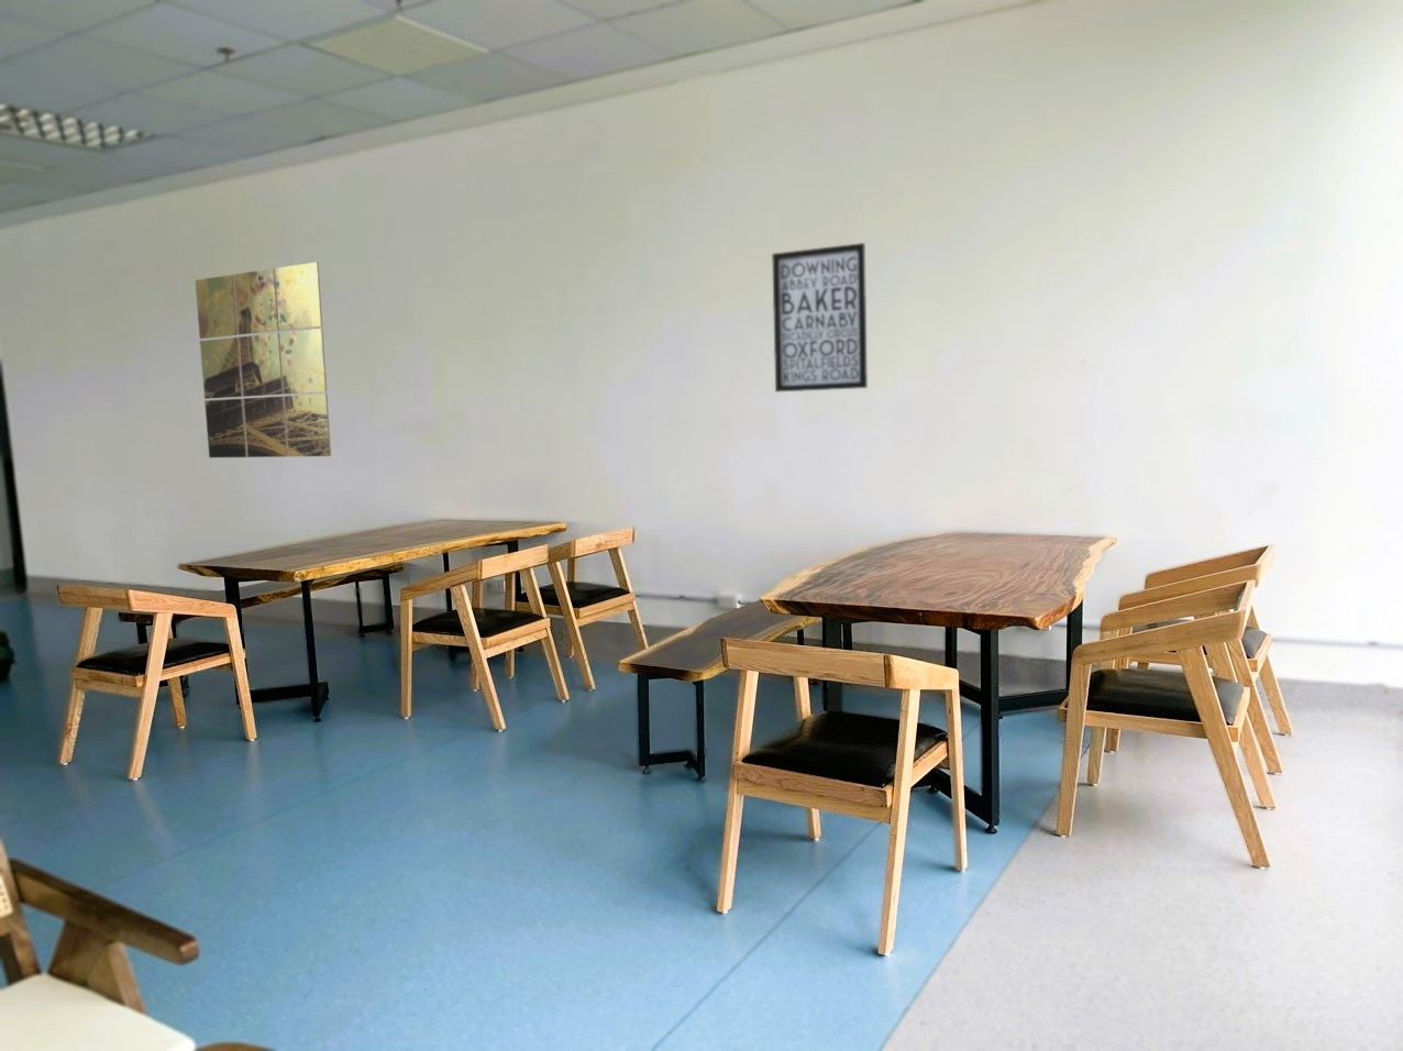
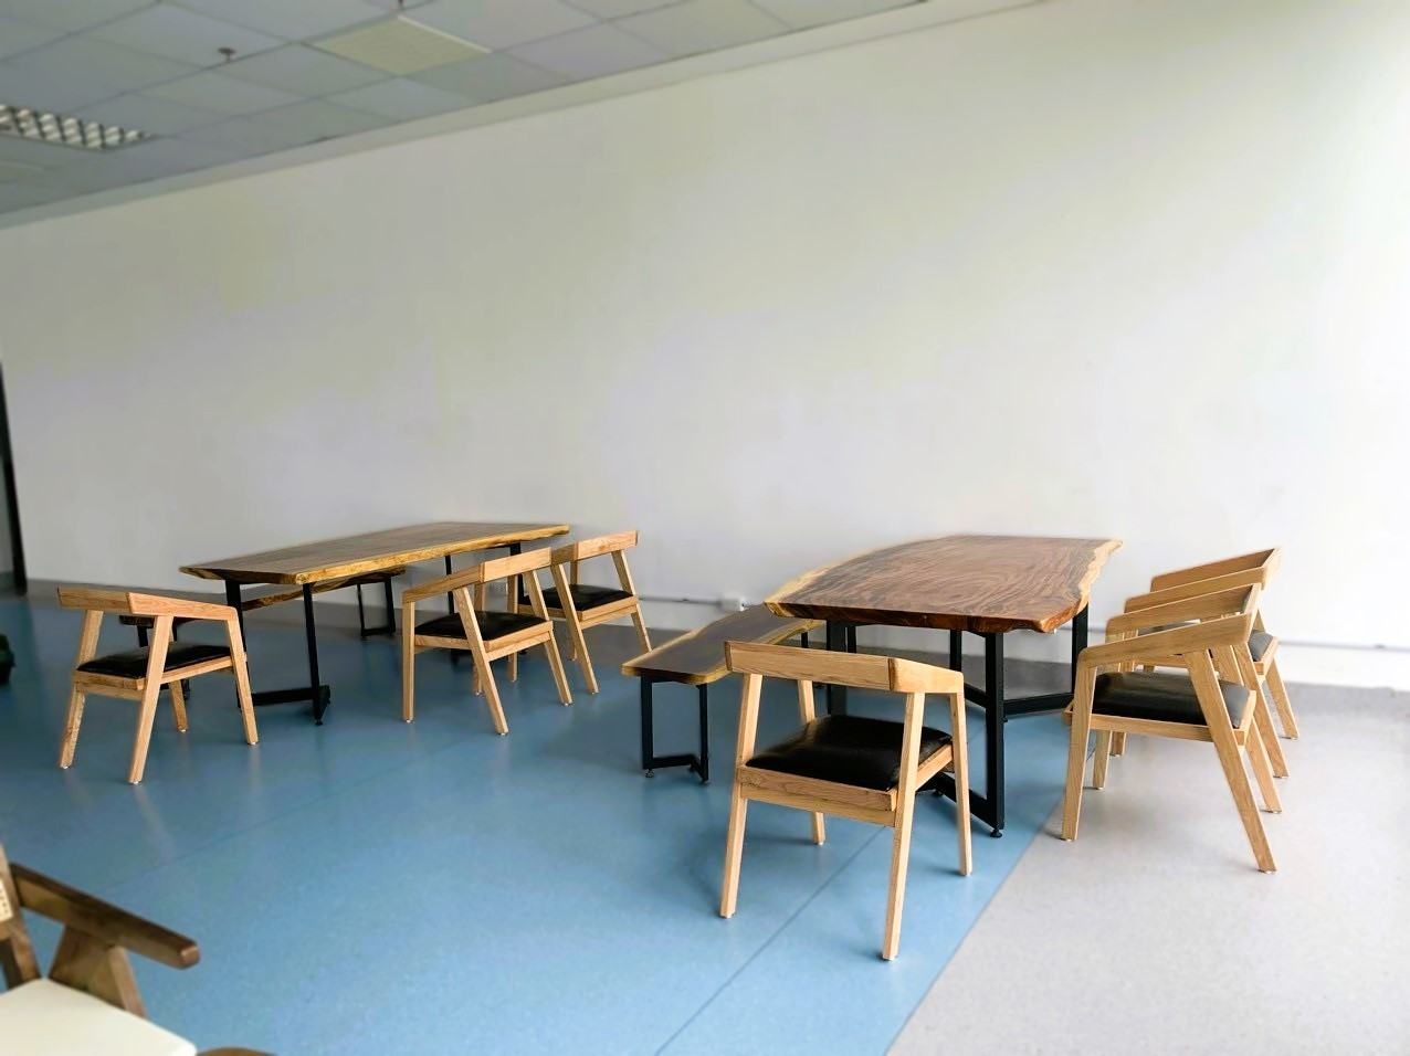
- wall art [770,242,869,394]
- wall art [194,261,332,458]
